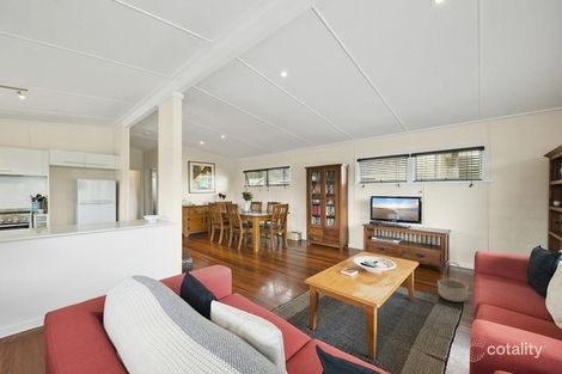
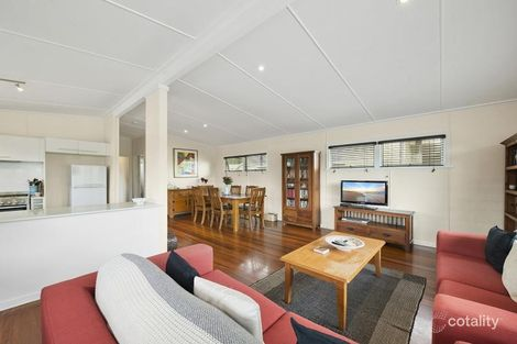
- basket [436,260,470,304]
